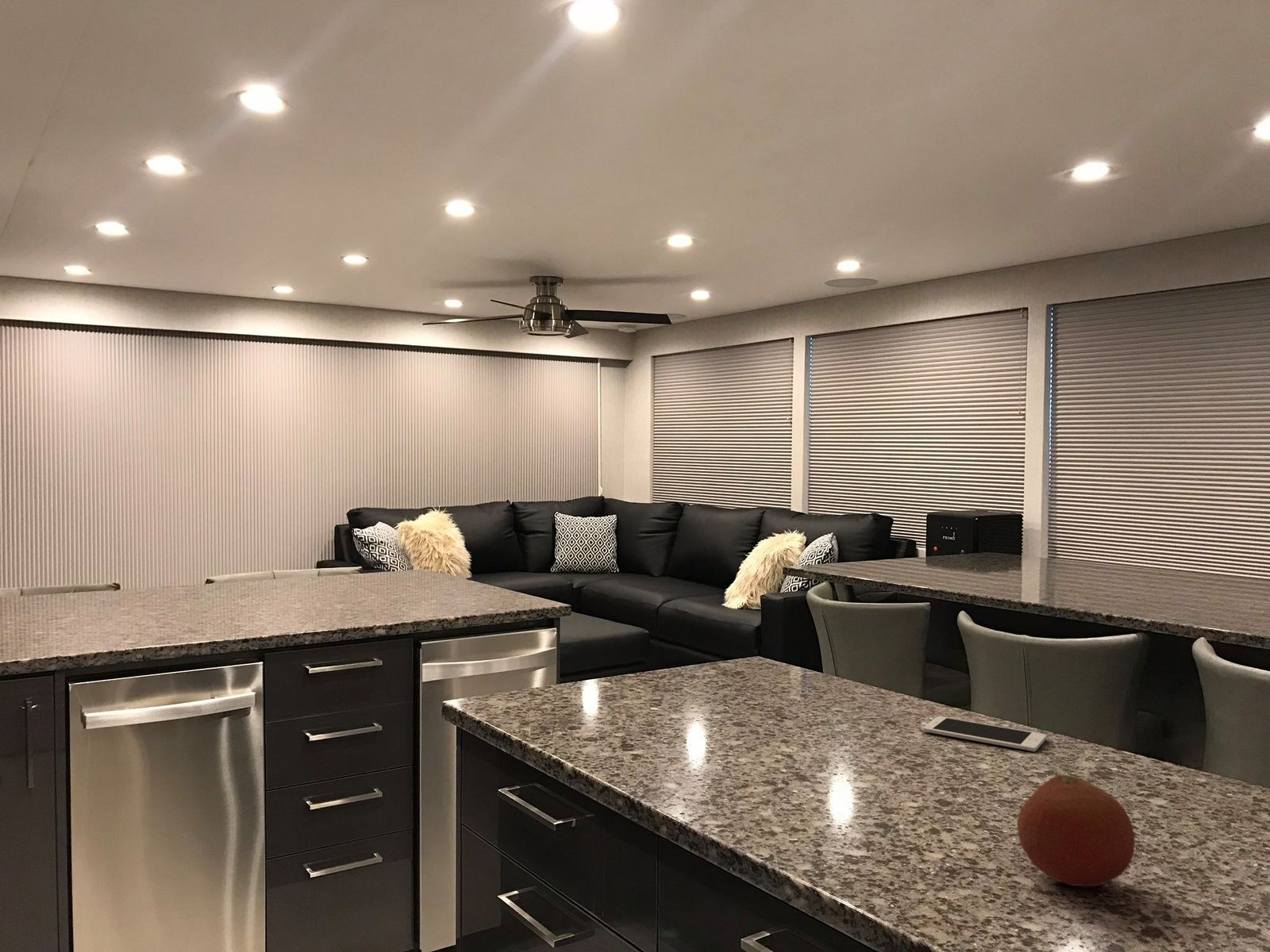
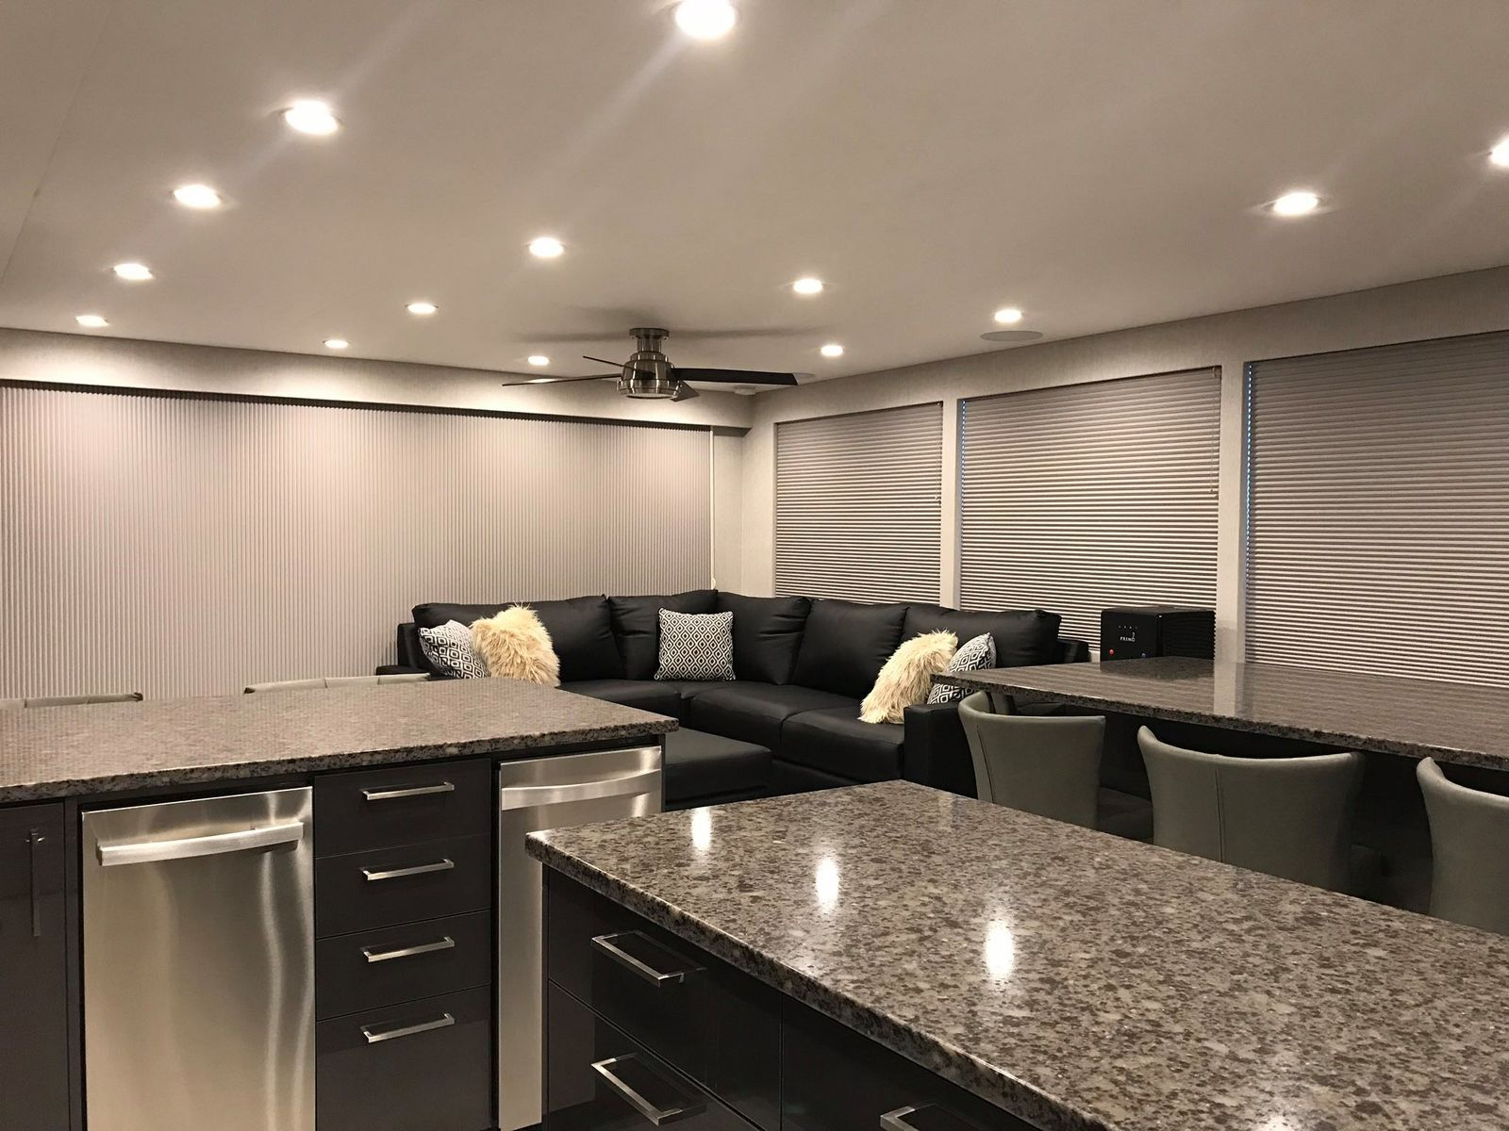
- cell phone [922,716,1047,752]
- fruit [1016,774,1136,887]
